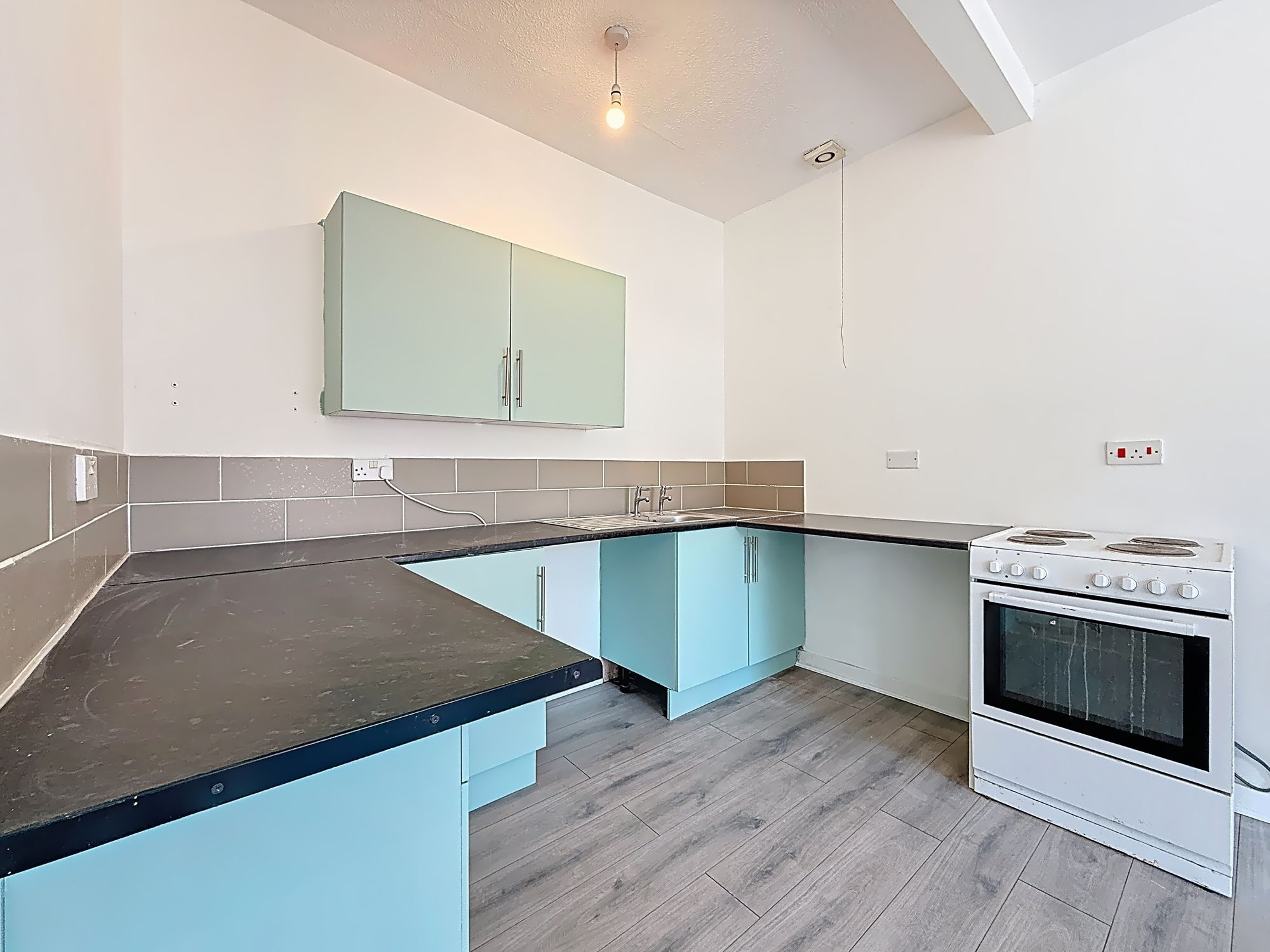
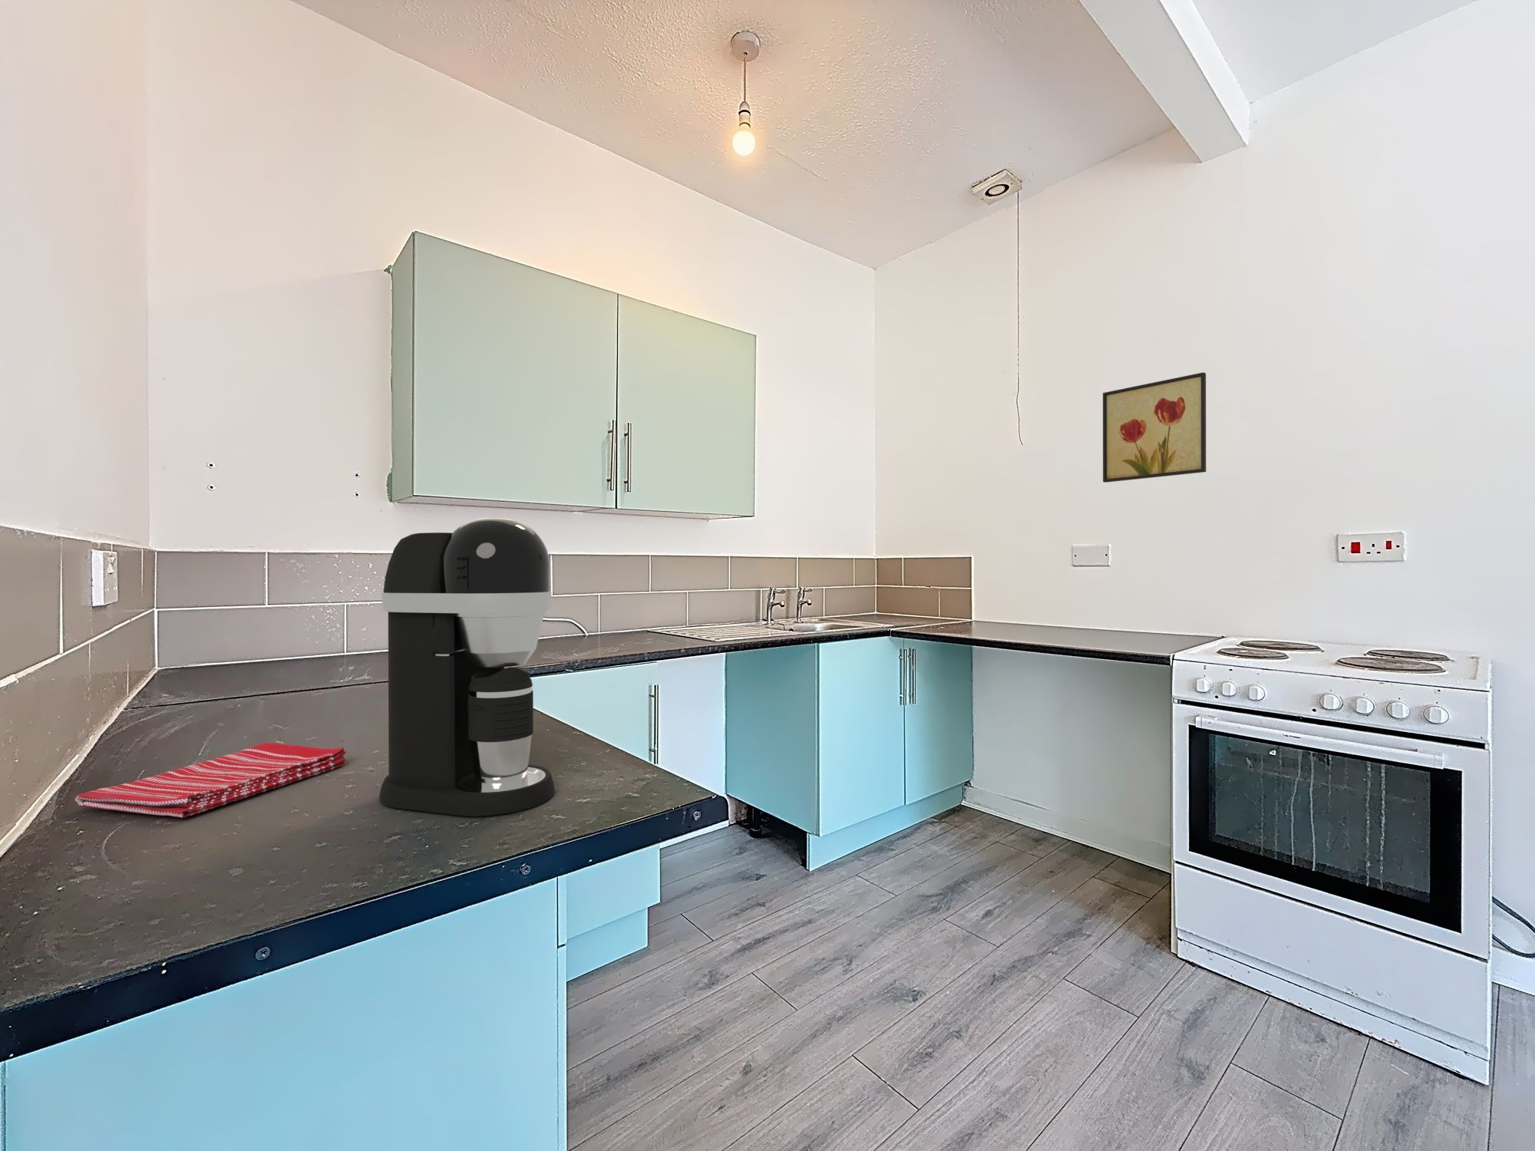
+ coffee maker [378,517,556,817]
+ dish towel [75,742,347,819]
+ wall art [1102,371,1206,484]
